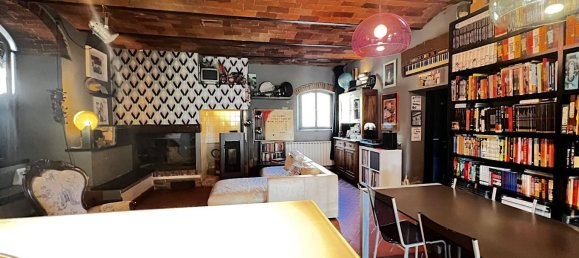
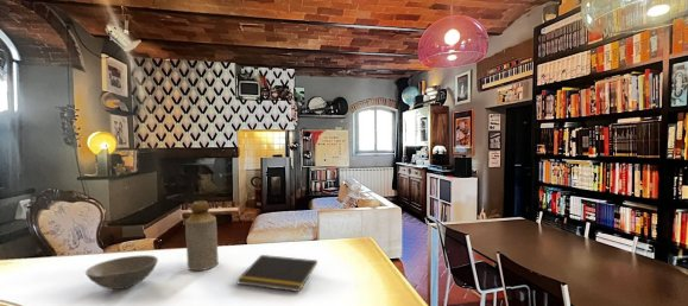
+ soup bowl [84,254,159,291]
+ bottle [184,200,220,272]
+ notepad [235,254,318,293]
